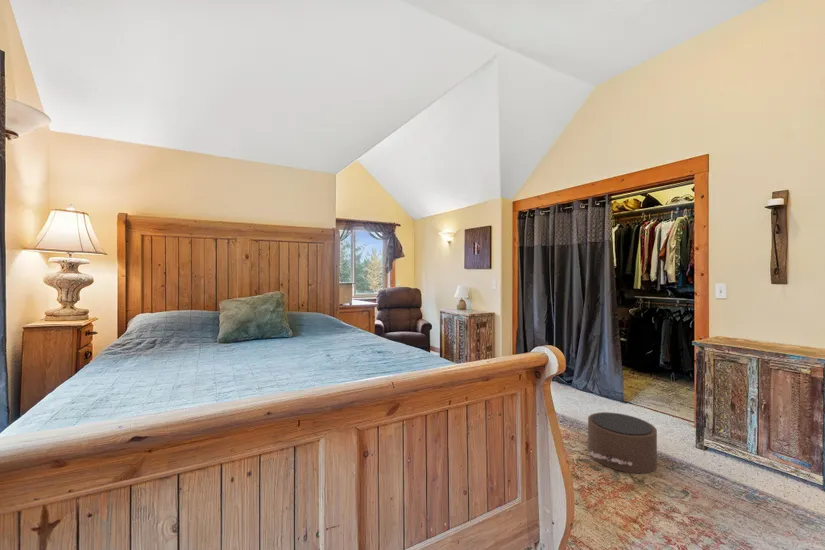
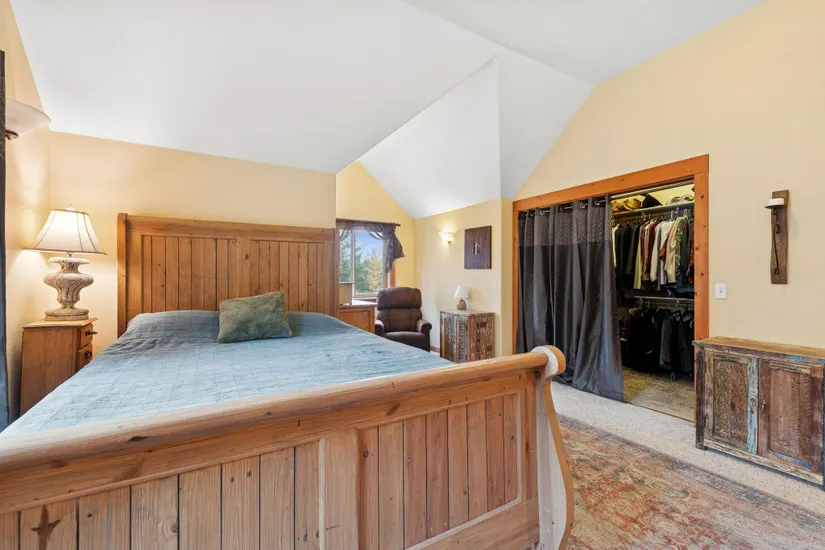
- pouf [587,411,658,474]
